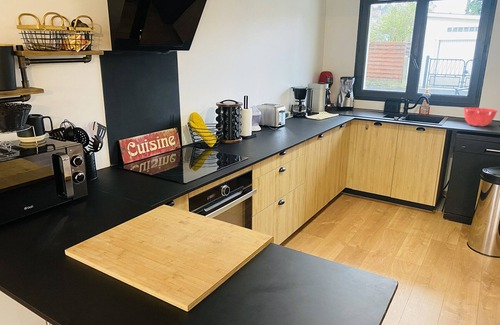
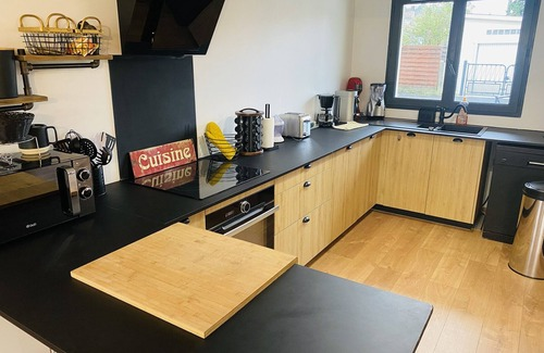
- mixing bowl [462,107,499,127]
